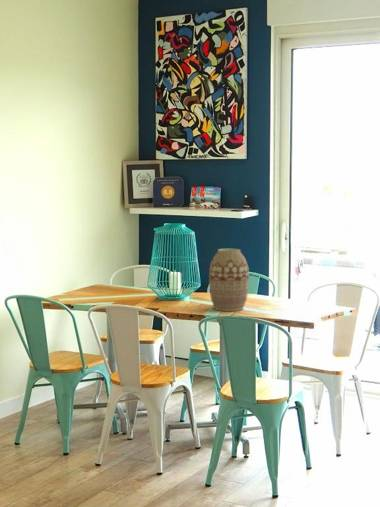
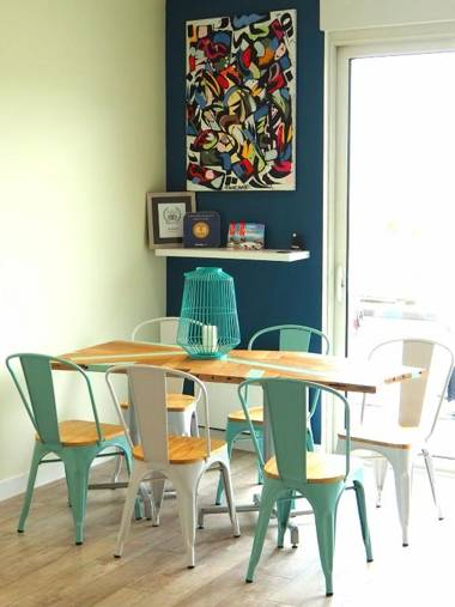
- vase [208,248,250,312]
